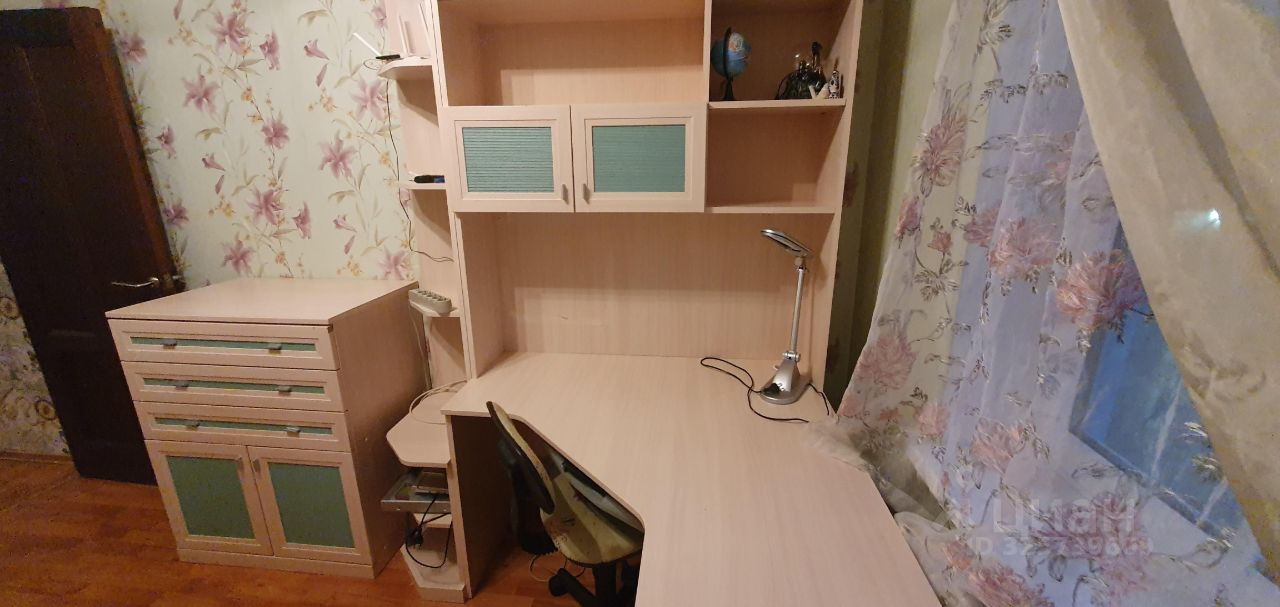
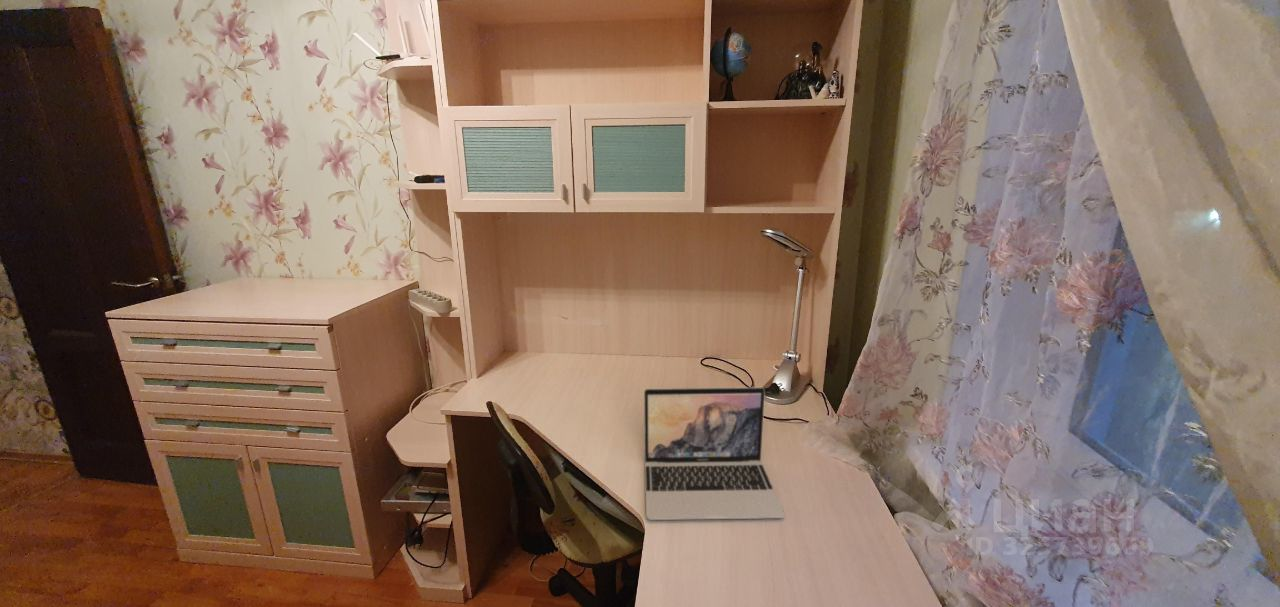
+ laptop [643,386,785,521]
